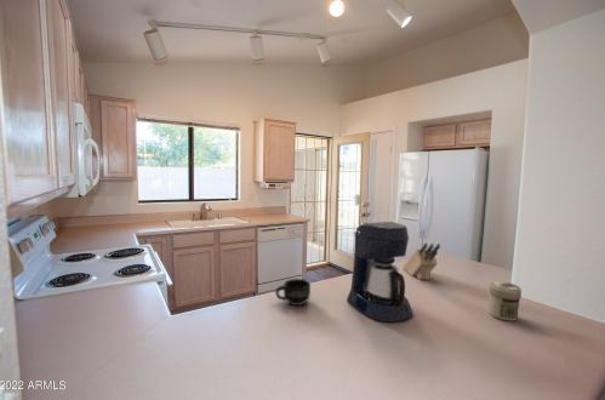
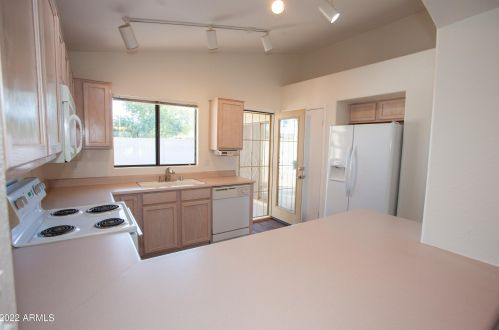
- mug [274,278,312,307]
- knife block [401,241,441,281]
- jar [487,280,523,322]
- coffee maker [346,221,413,324]
